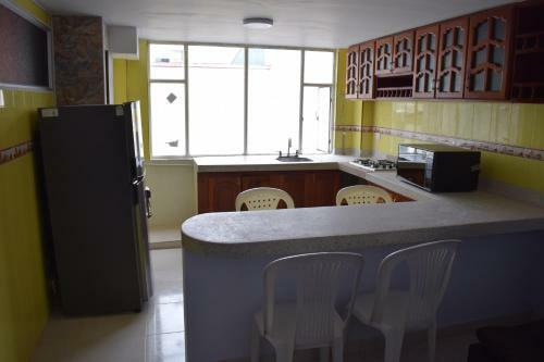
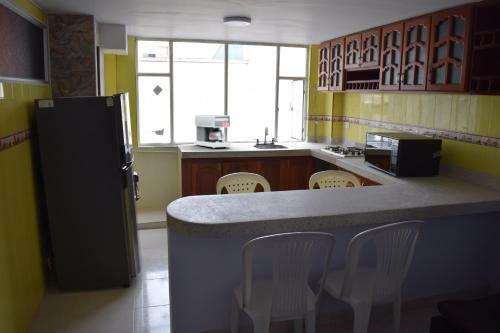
+ coffee maker [194,114,232,149]
